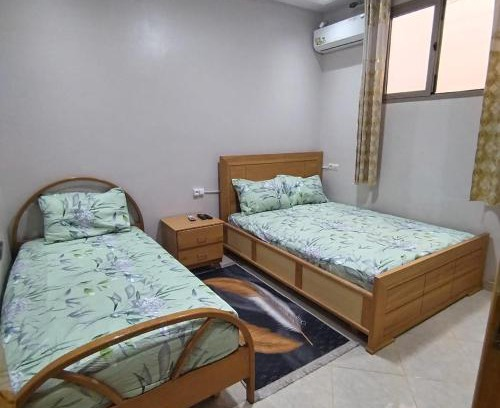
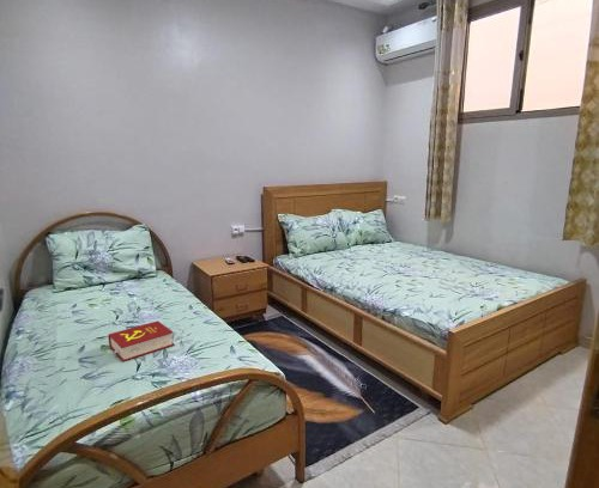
+ book [107,319,175,362]
